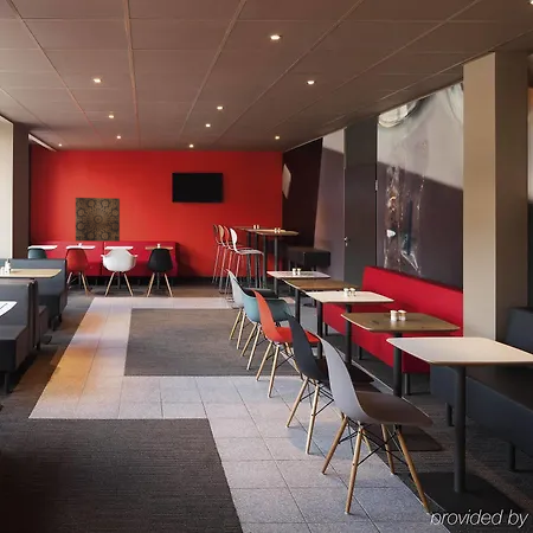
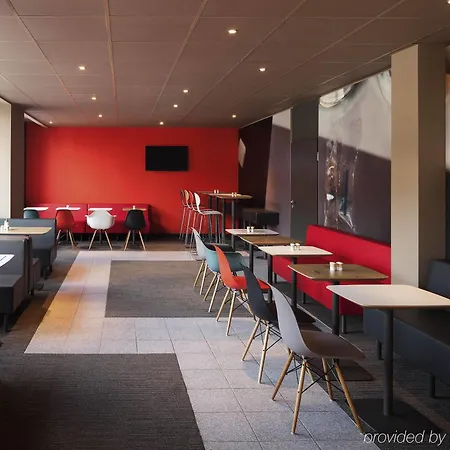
- wall art [75,197,121,243]
